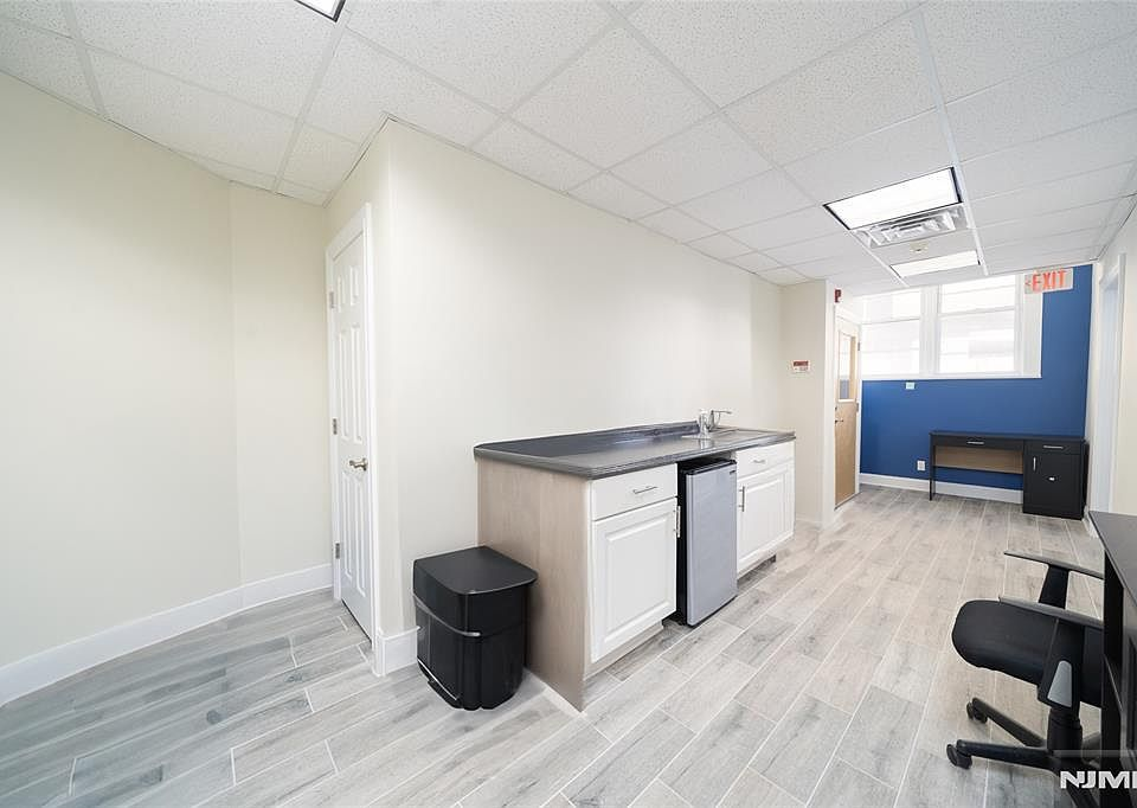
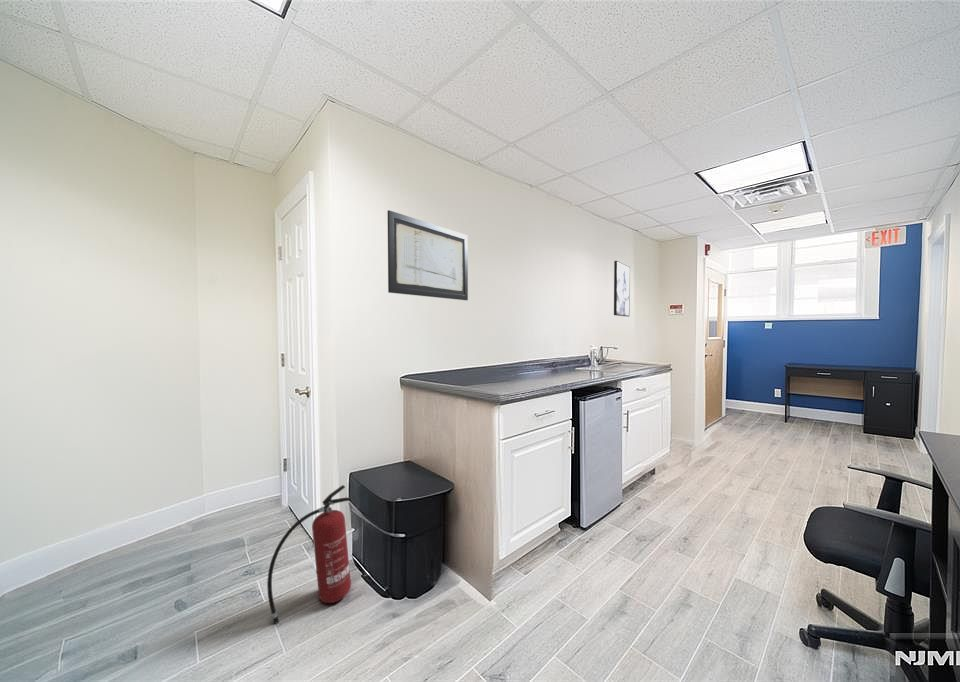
+ wall art [387,209,469,301]
+ fire extinguisher [266,484,352,625]
+ wall art [613,260,631,318]
